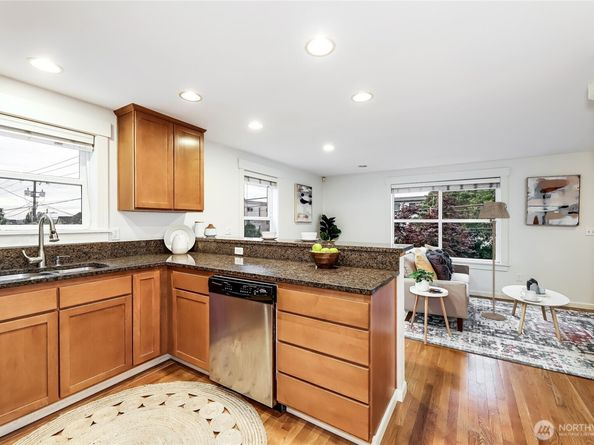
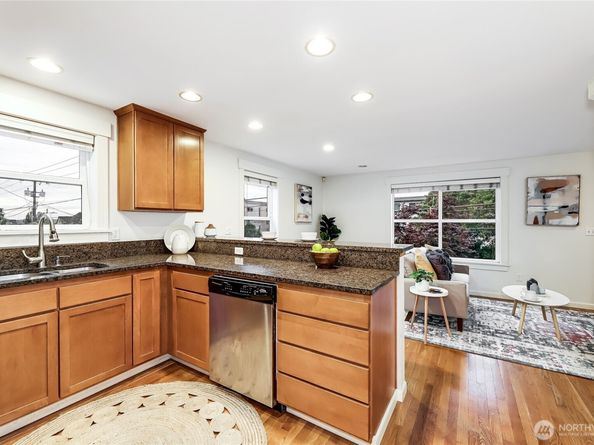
- floor lamp [477,201,511,321]
